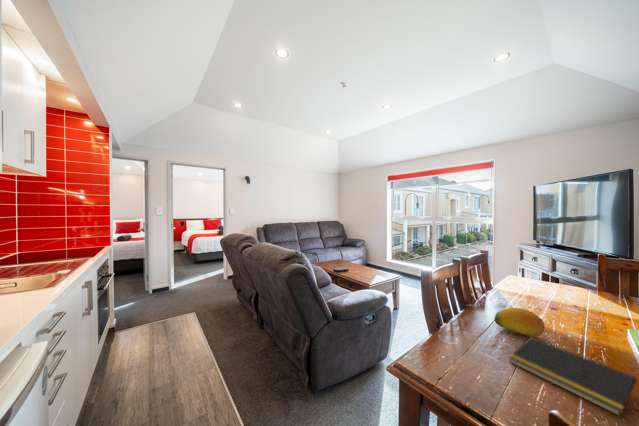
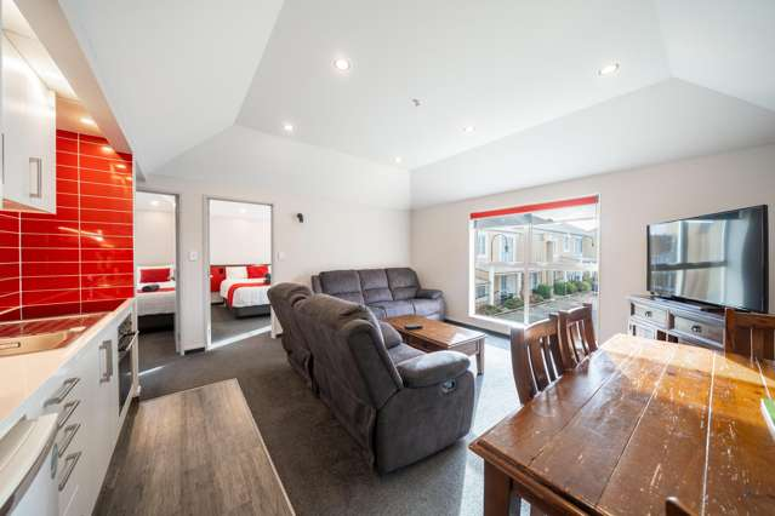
- fruit [494,307,546,338]
- notepad [508,337,637,417]
